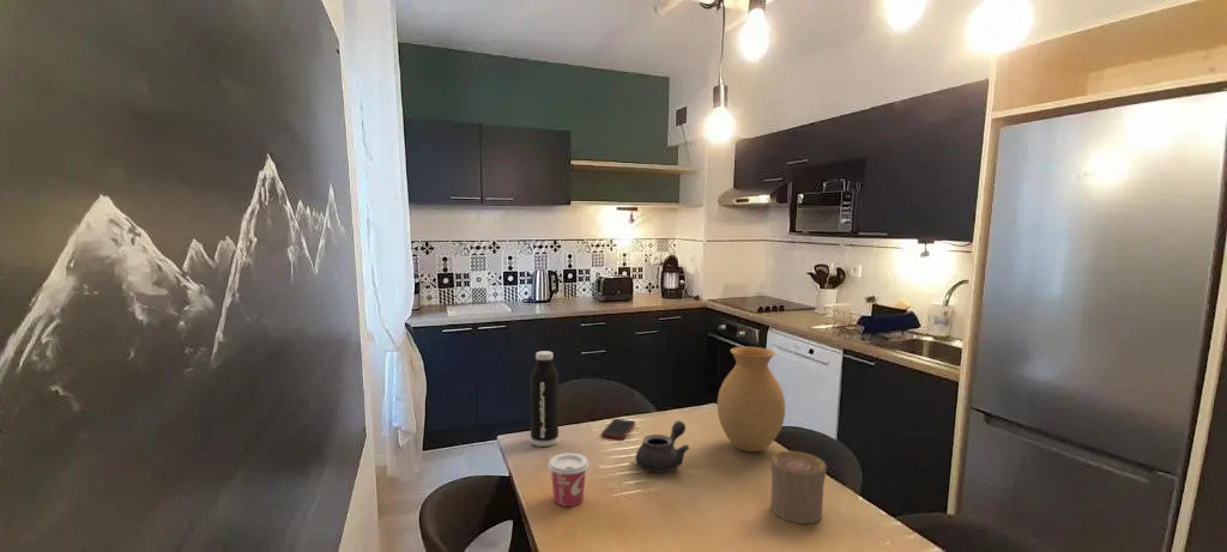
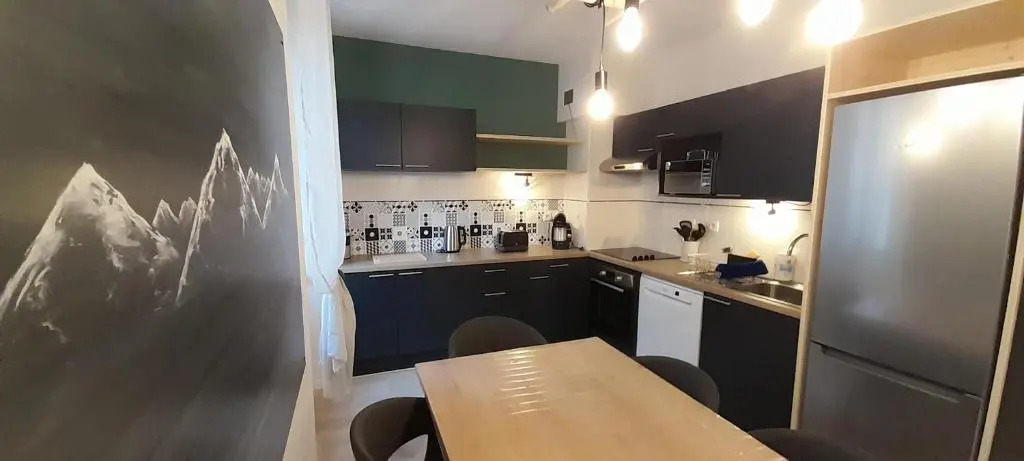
- teapot [634,419,690,474]
- vase [717,346,786,453]
- cup [546,451,591,508]
- water bottle [530,350,560,448]
- cell phone [600,418,636,439]
- cup [769,450,828,524]
